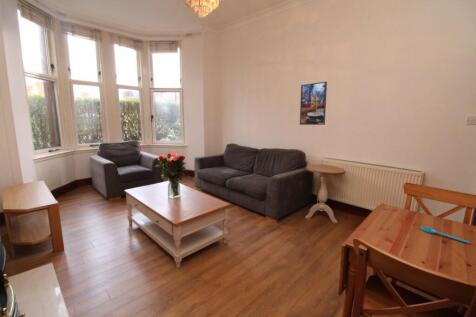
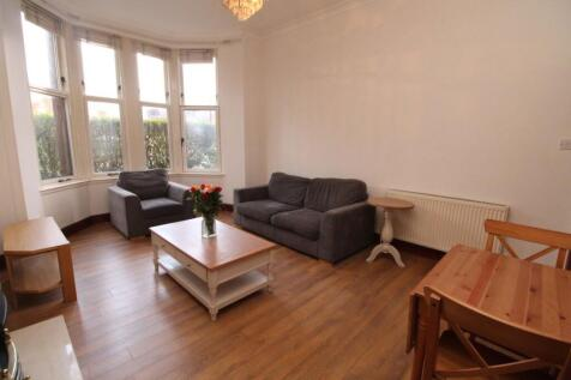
- spoon [420,226,470,244]
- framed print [299,81,328,126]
